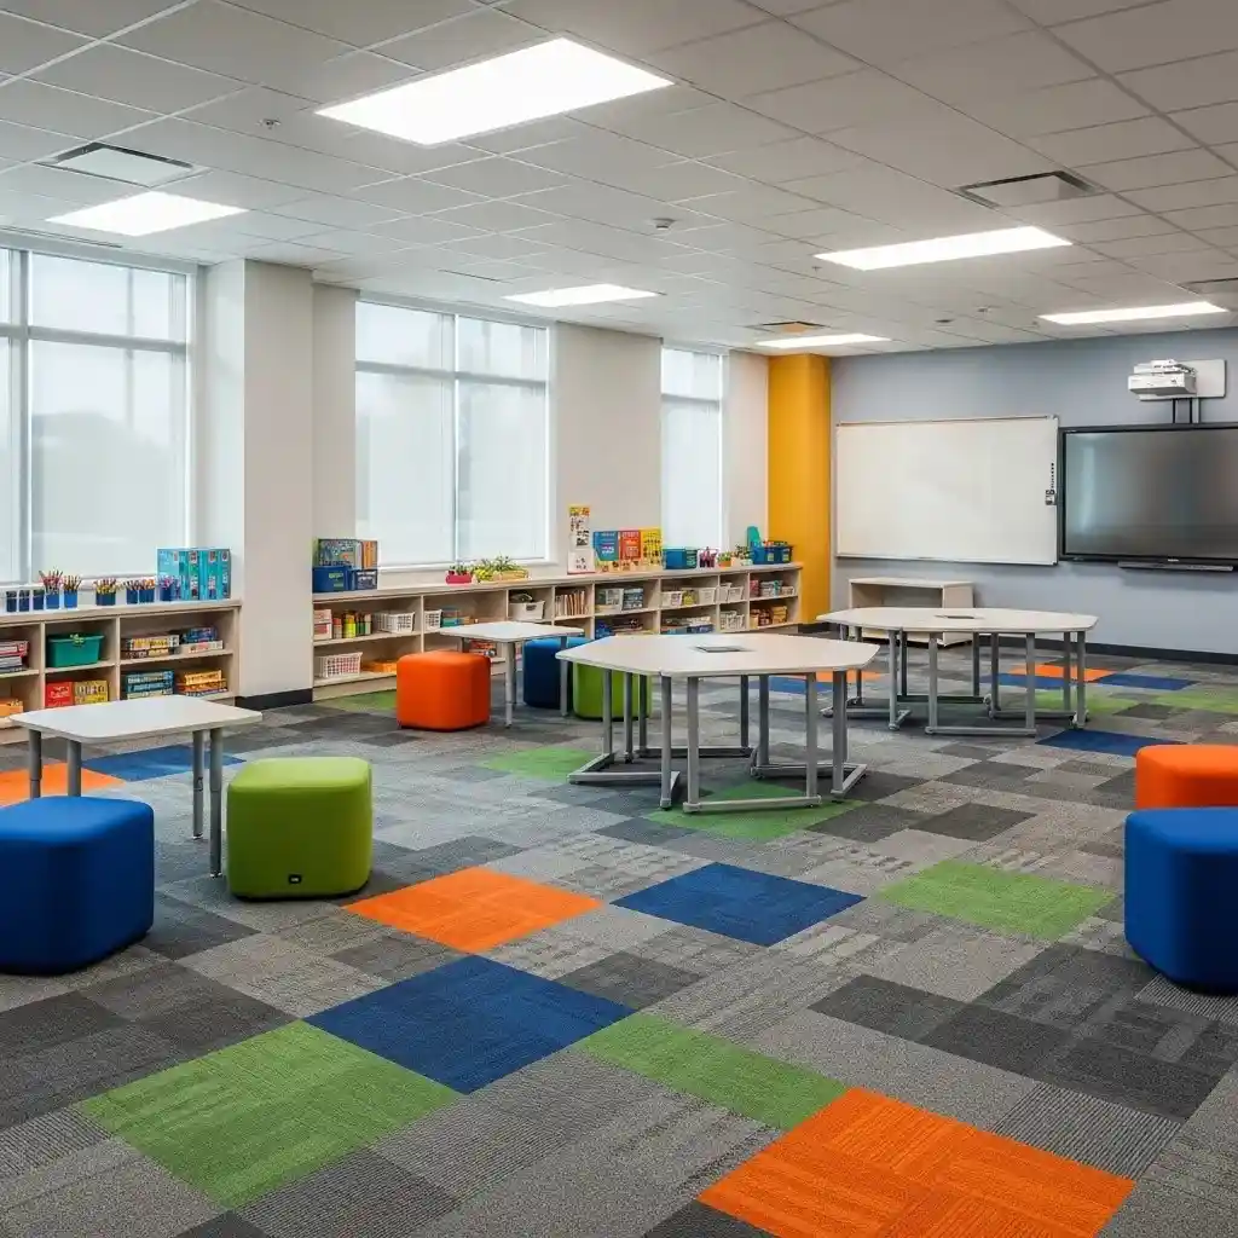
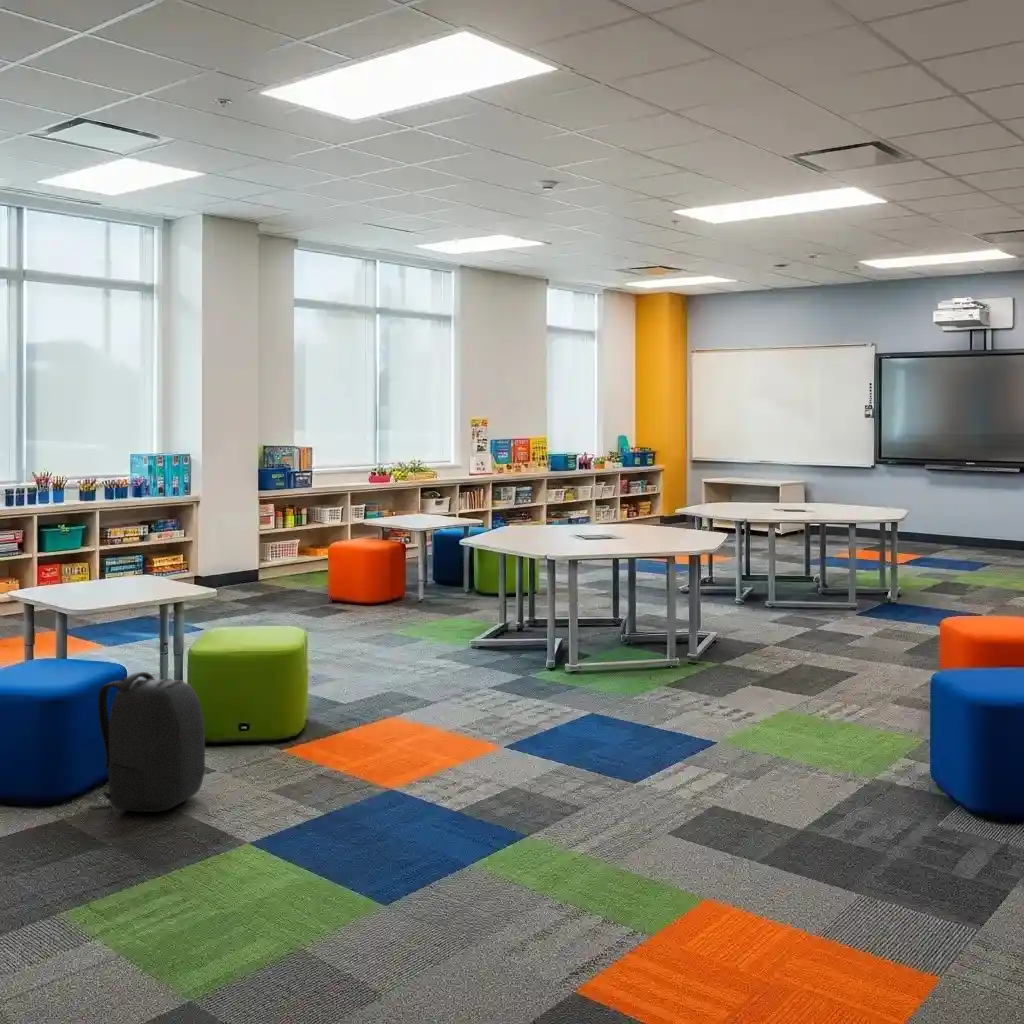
+ backpack [88,671,206,813]
